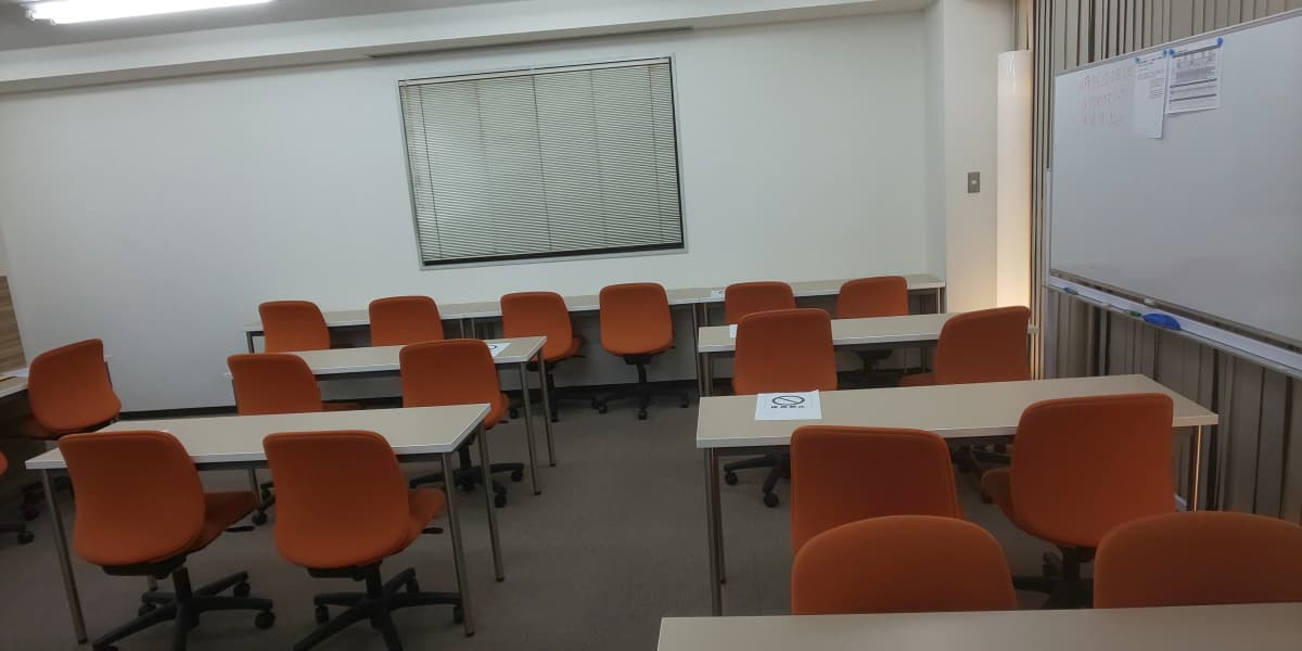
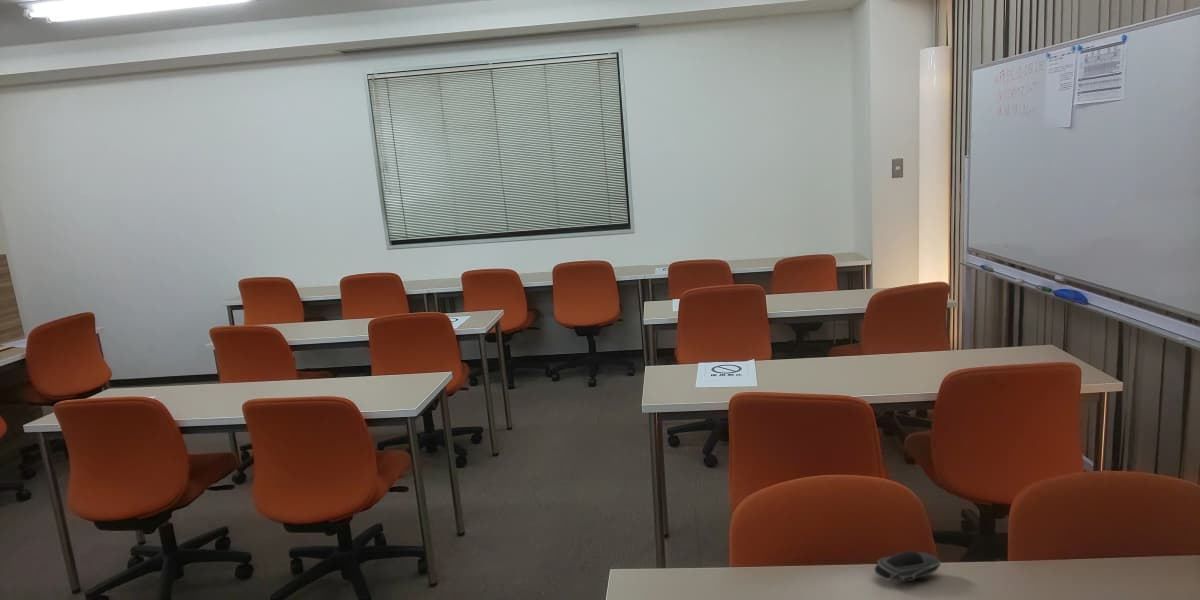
+ computer mouse [873,550,942,582]
